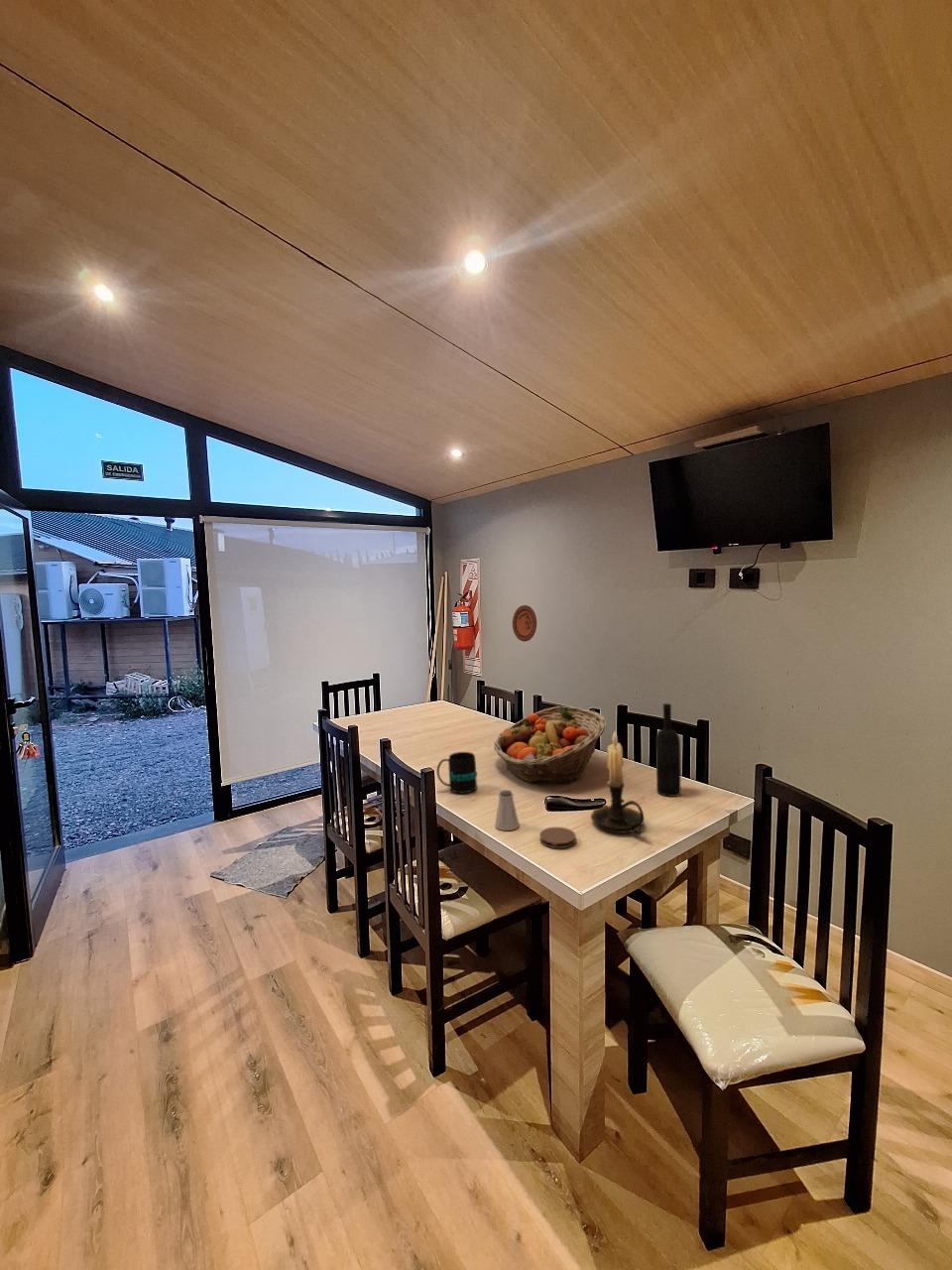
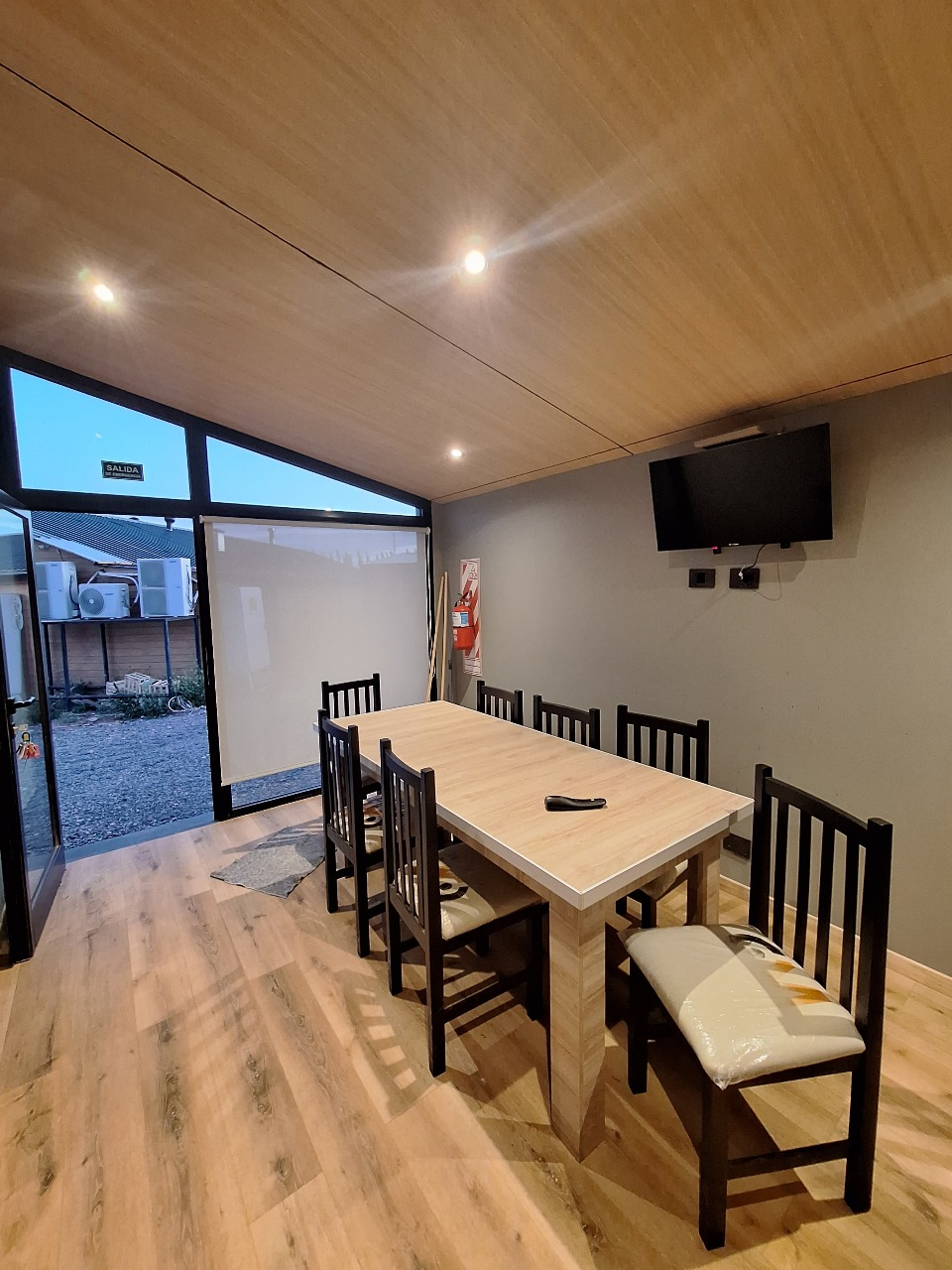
- candle holder [590,731,646,837]
- mug [436,751,478,794]
- fruit basket [493,705,607,785]
- decorative plate [512,604,537,642]
- wine bottle [654,702,682,798]
- coaster [538,826,577,849]
- saltshaker [494,789,521,831]
